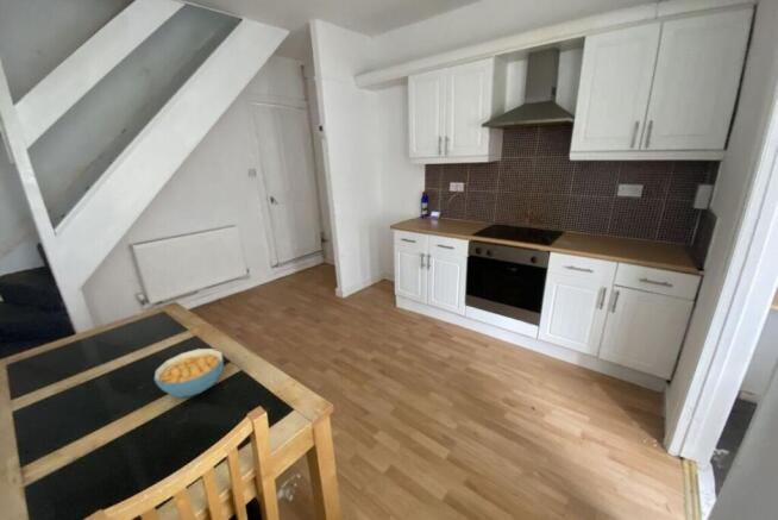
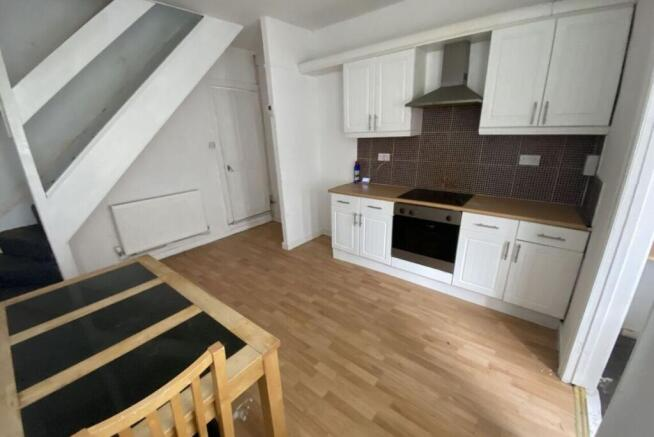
- cereal bowl [153,347,225,397]
